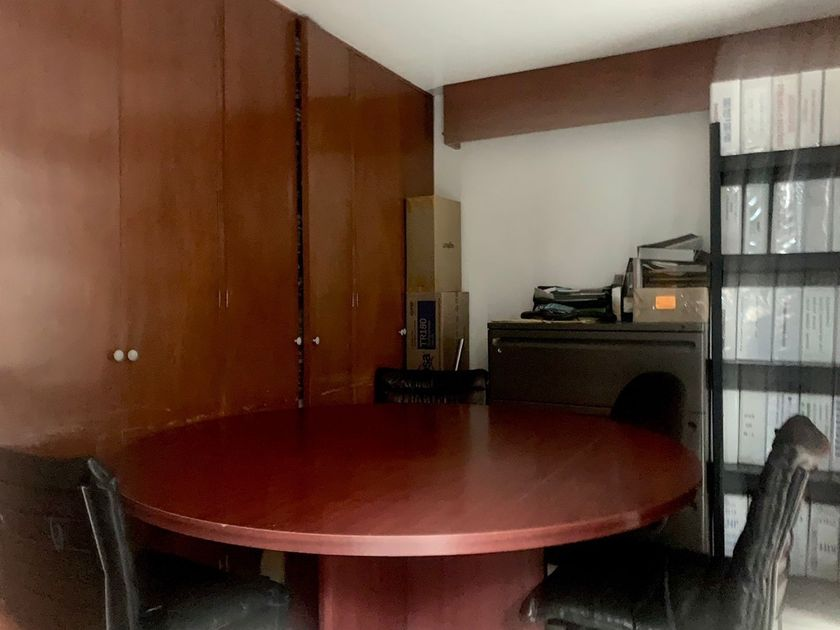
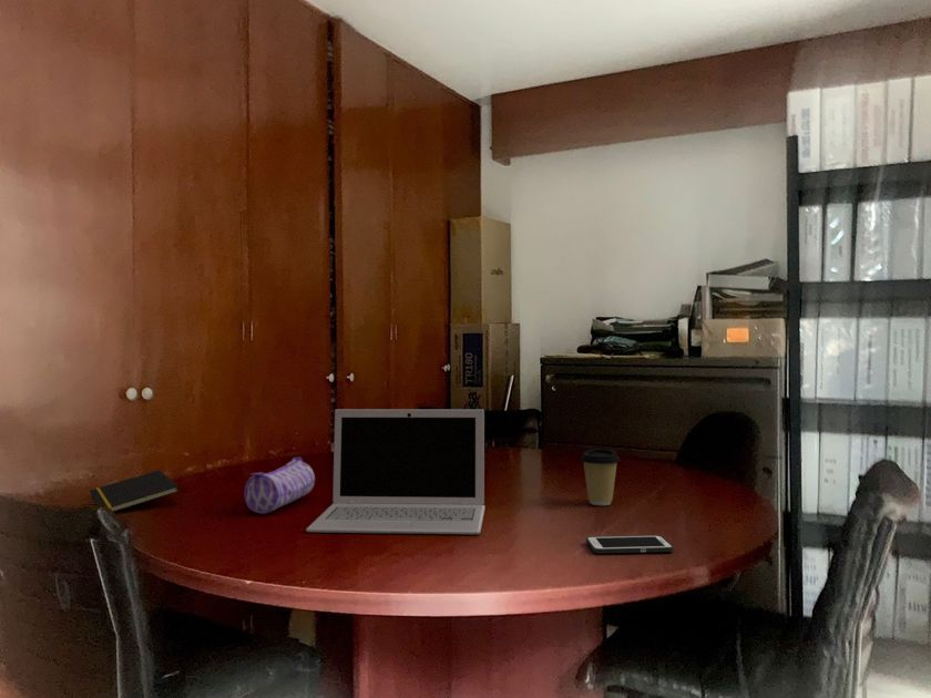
+ notepad [89,469,181,513]
+ coffee cup [580,448,621,506]
+ laptop [305,408,487,535]
+ pencil case [243,456,316,515]
+ cell phone [585,534,675,554]
